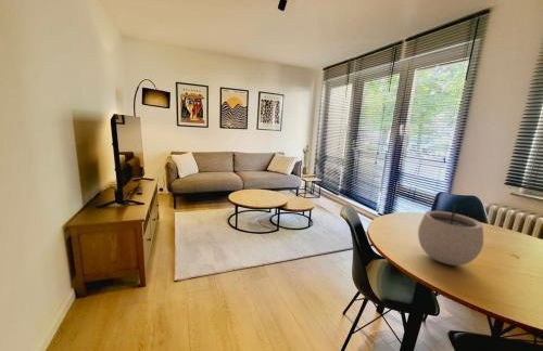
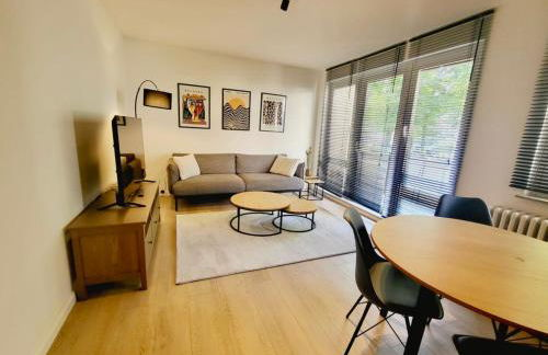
- plant pot [417,198,484,266]
